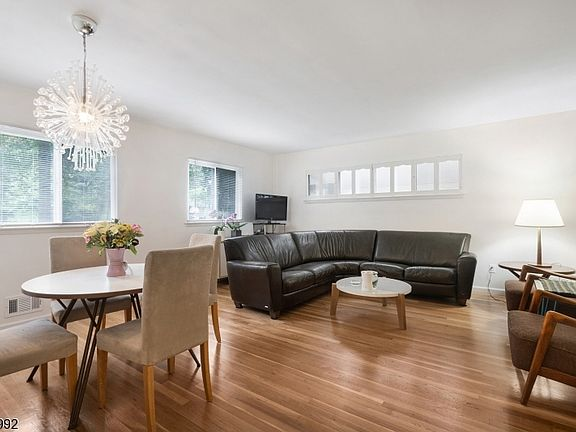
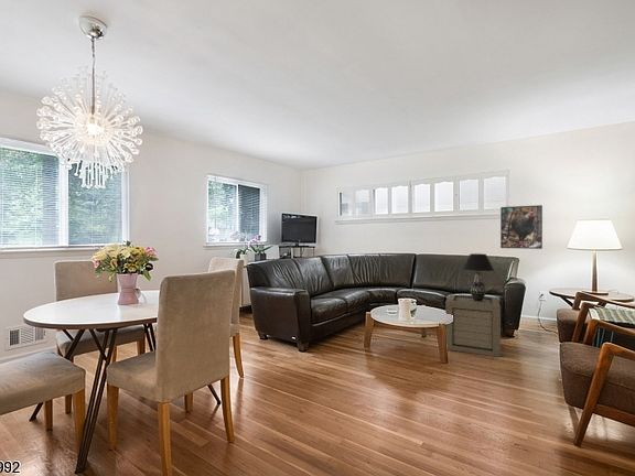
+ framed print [499,204,543,250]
+ storage box [444,293,502,358]
+ table lamp [462,252,495,301]
